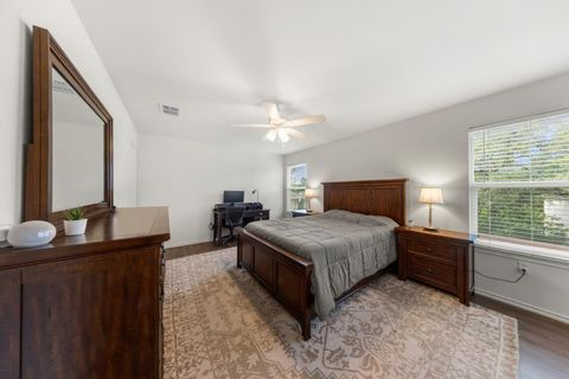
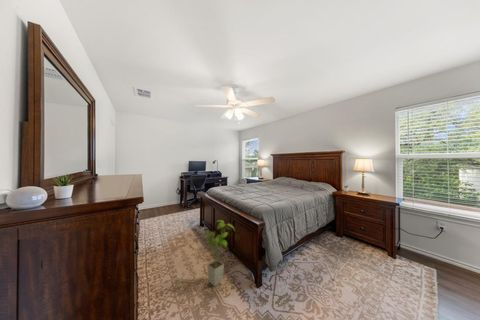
+ house plant [201,219,236,287]
